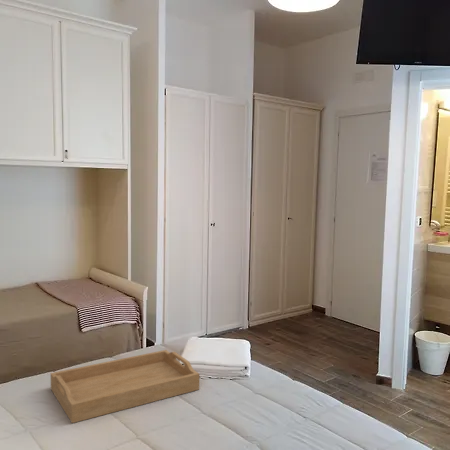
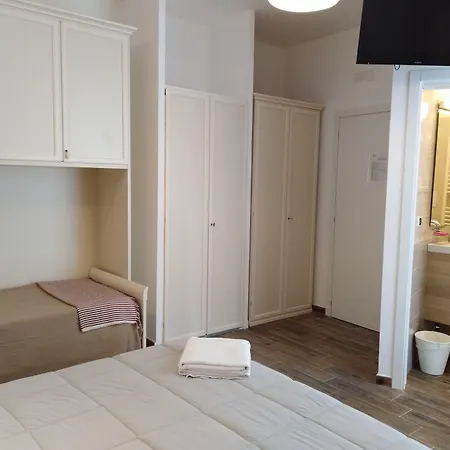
- serving tray [50,349,200,424]
